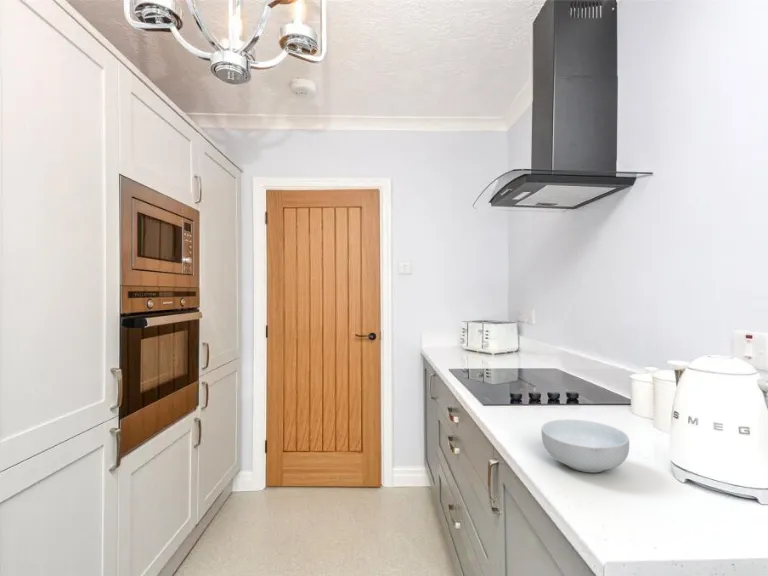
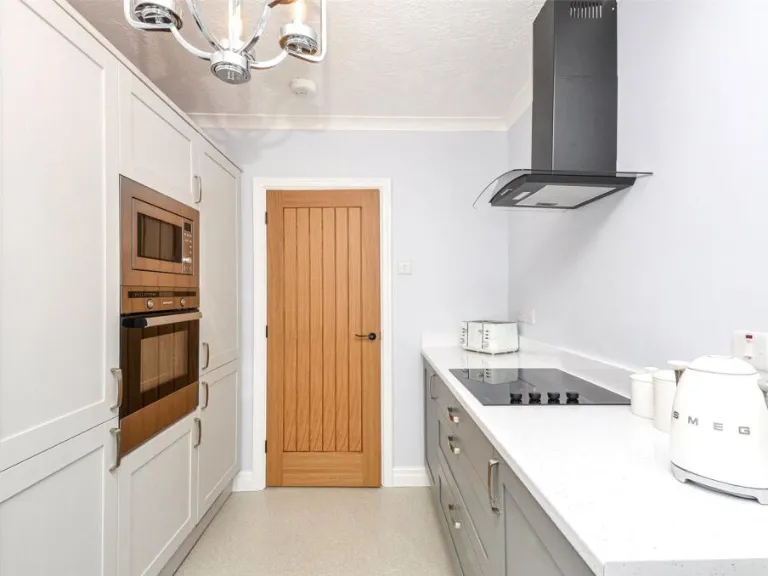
- cereal bowl [540,418,630,474]
